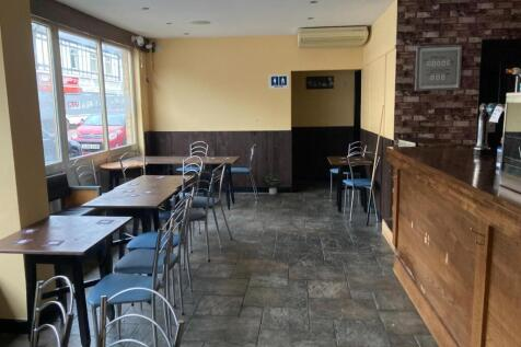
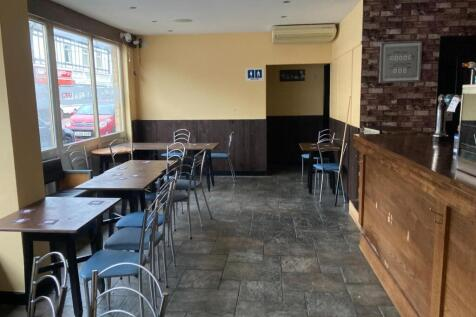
- potted plant [264,172,285,196]
